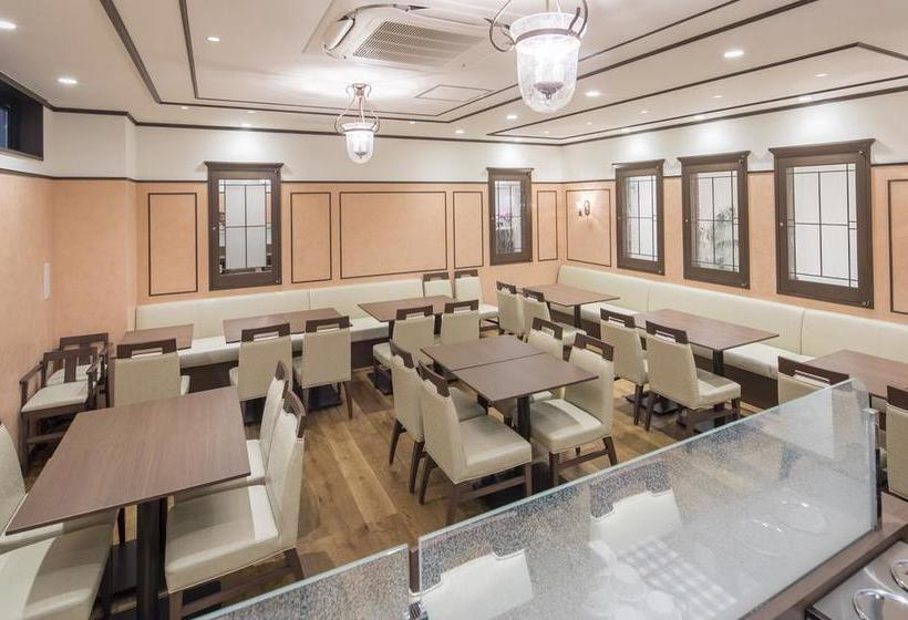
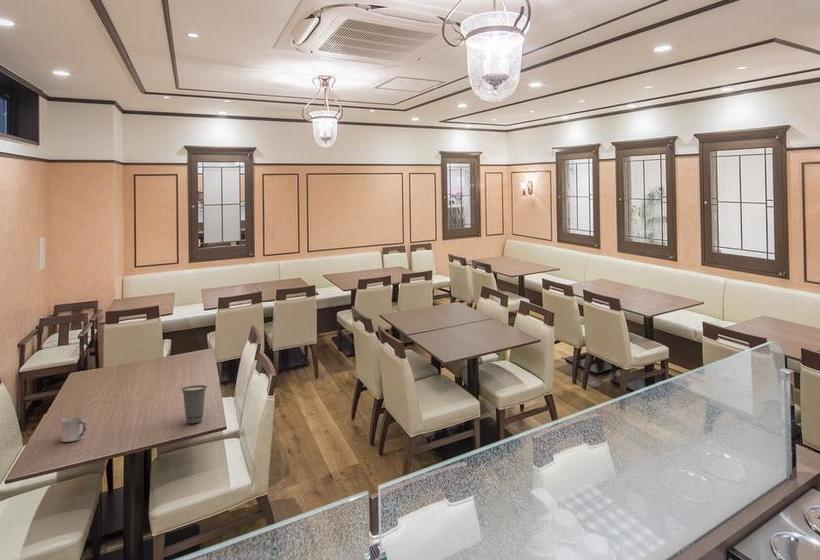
+ cup [180,384,208,424]
+ cup [61,416,88,443]
